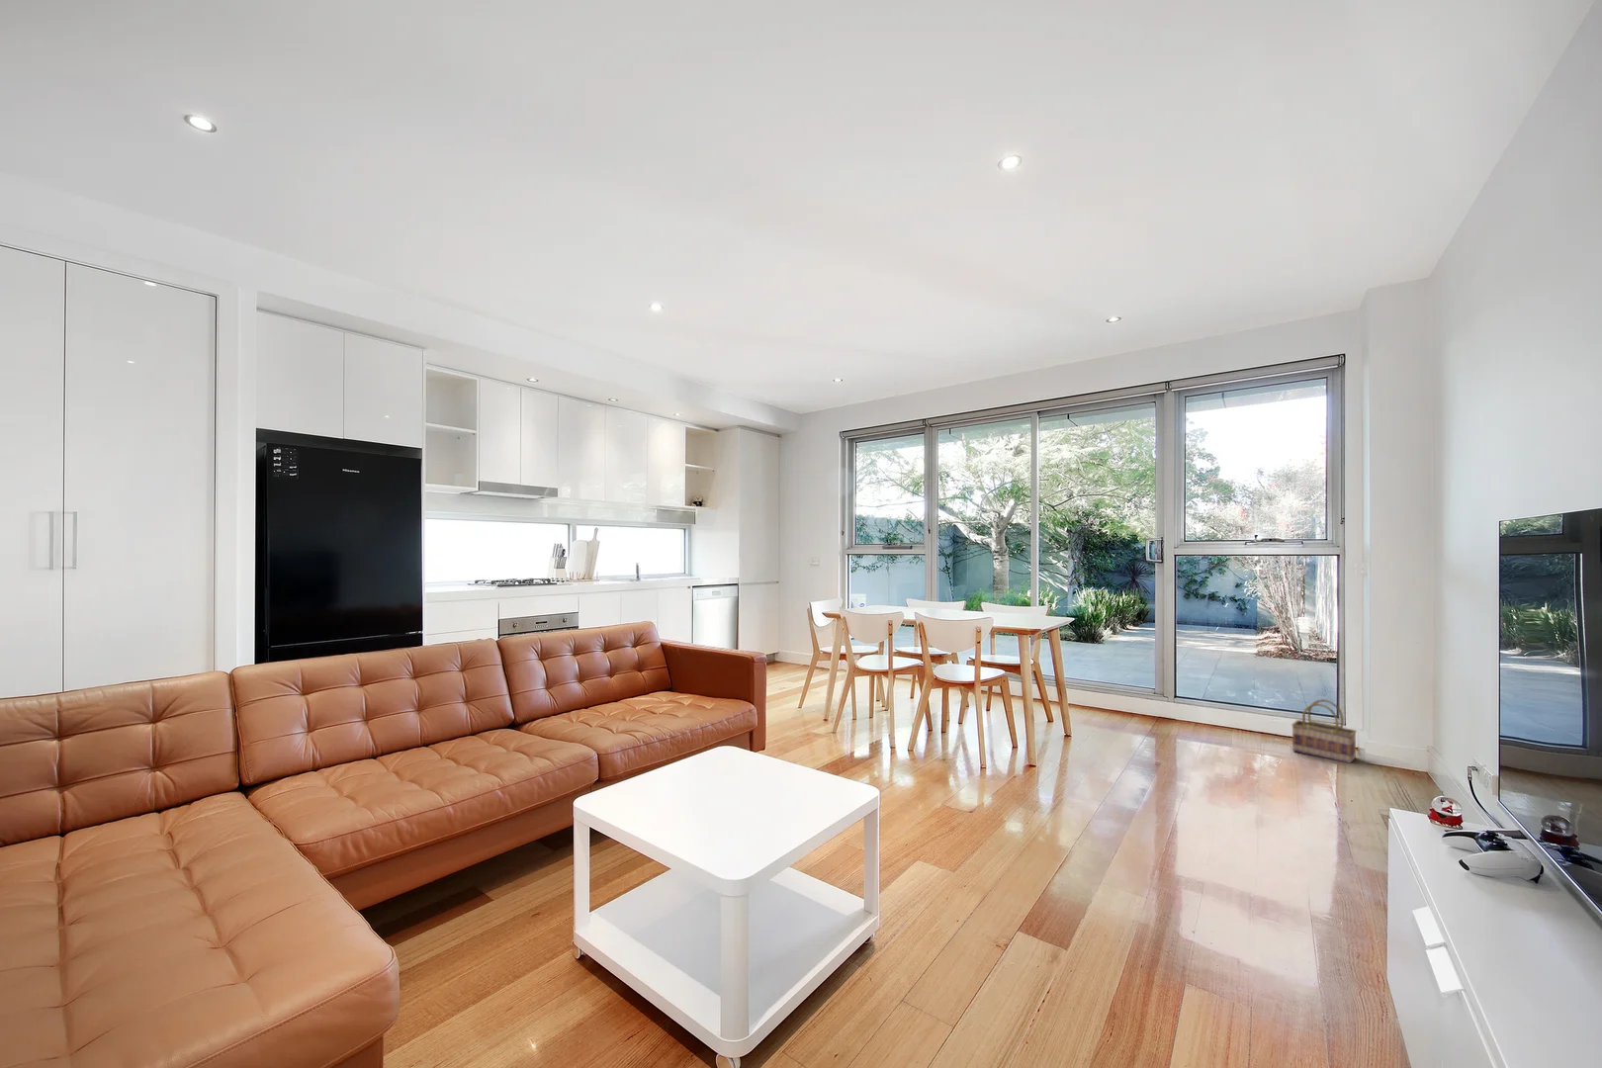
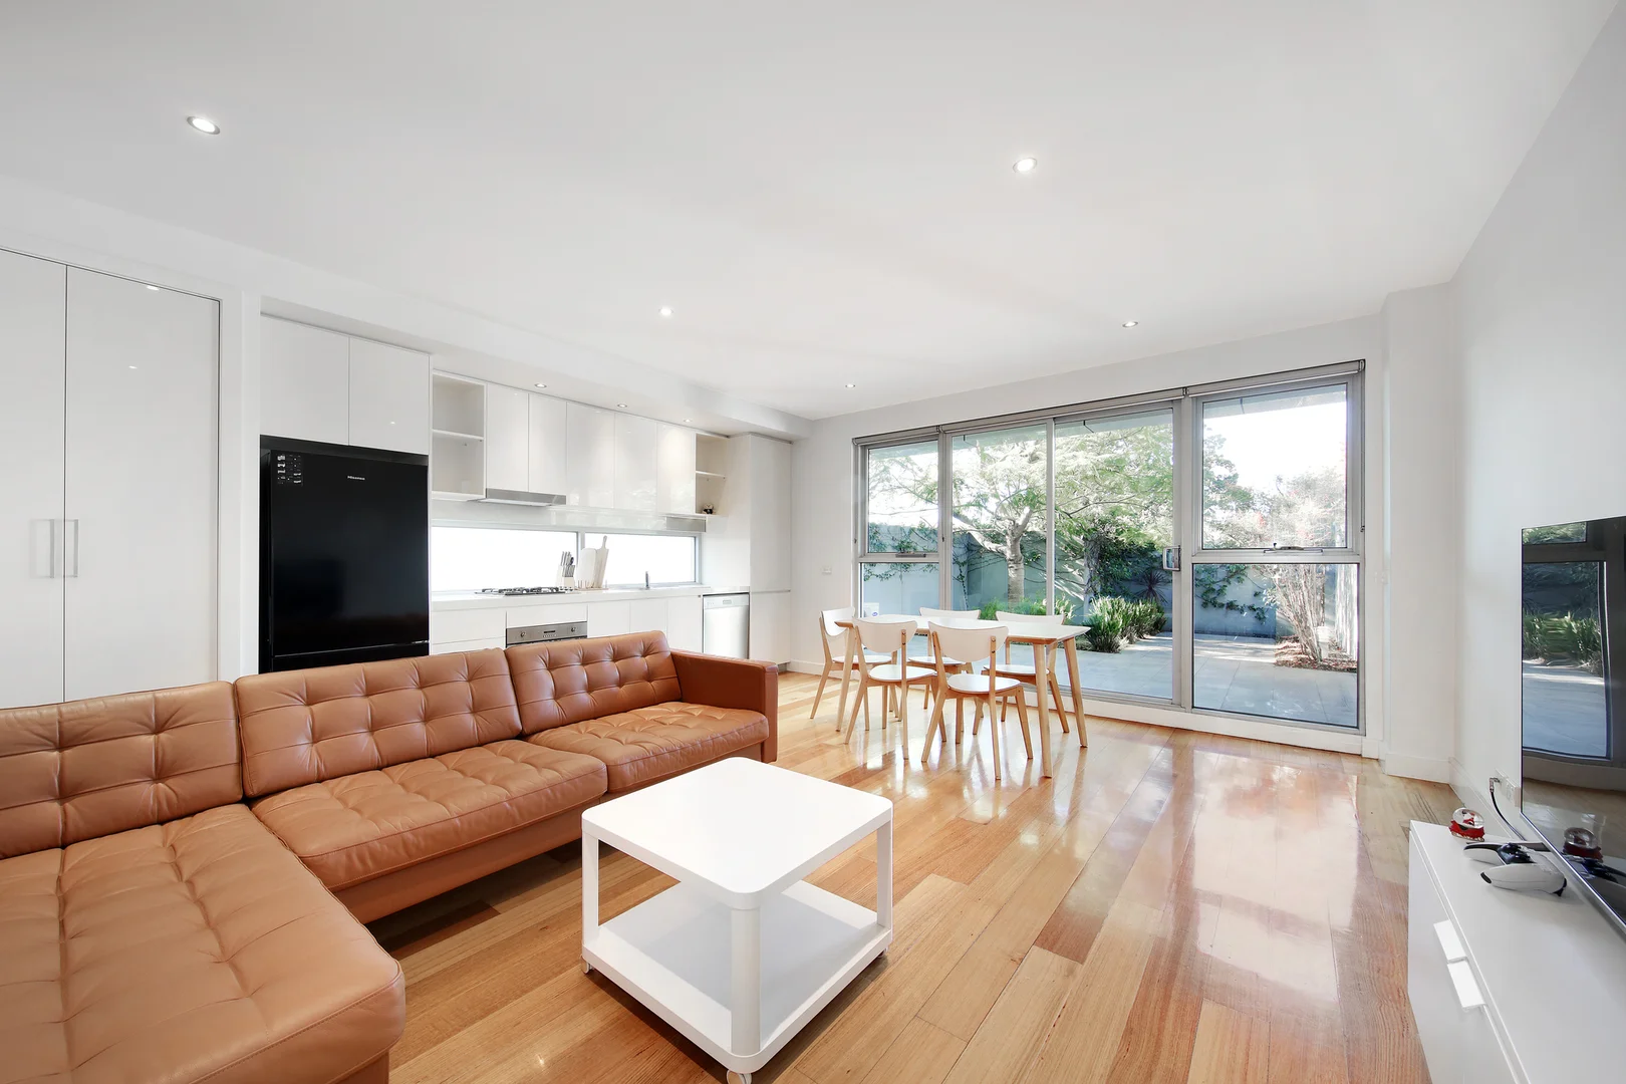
- basket [1291,698,1358,764]
